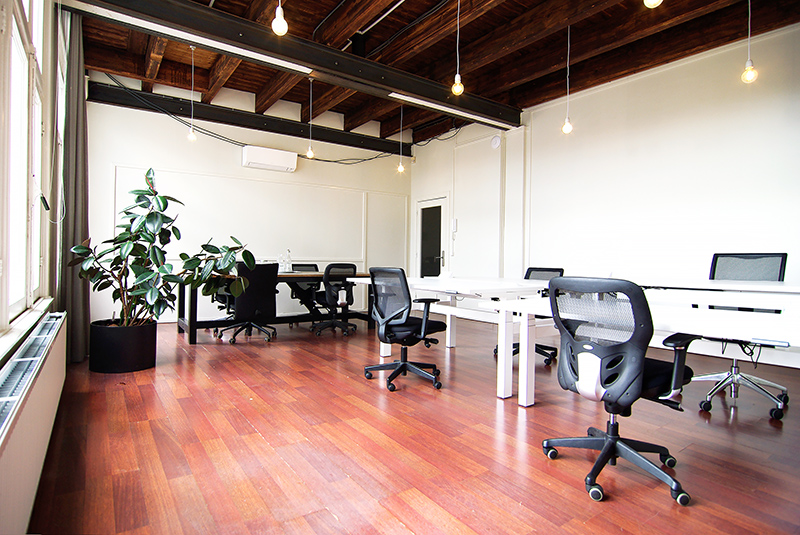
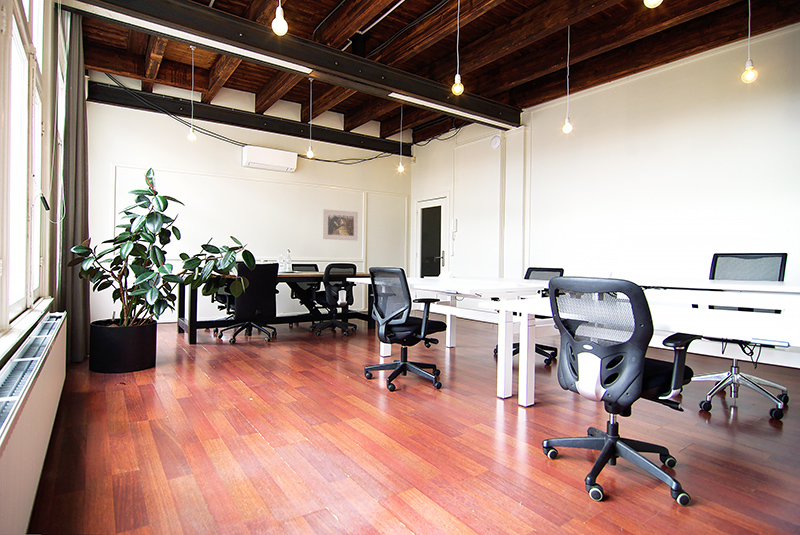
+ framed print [322,208,359,242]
